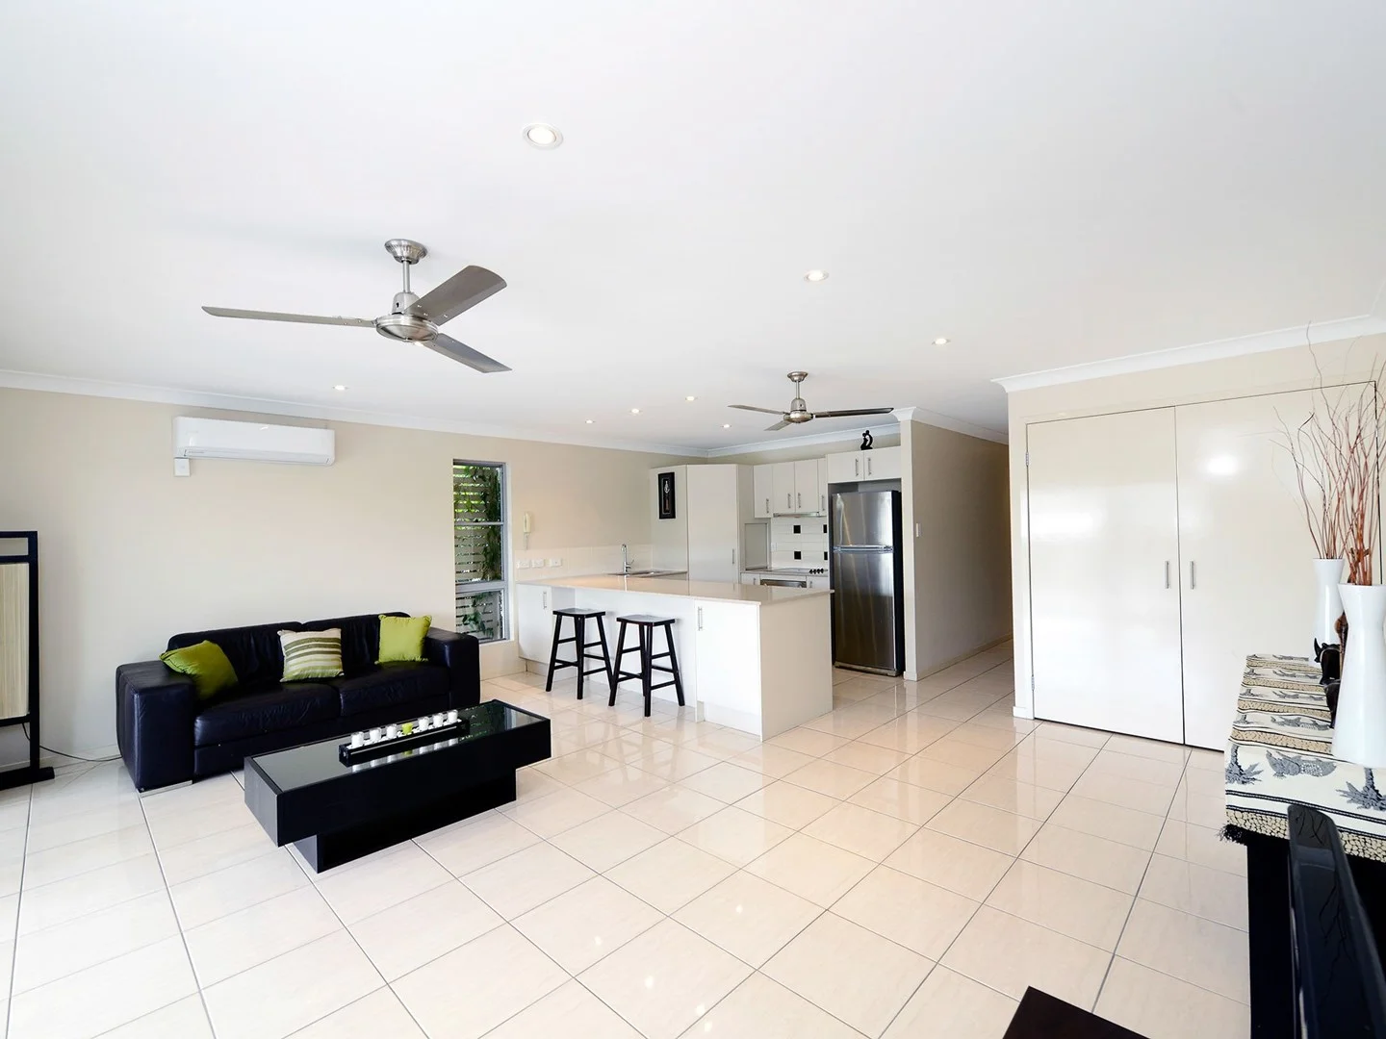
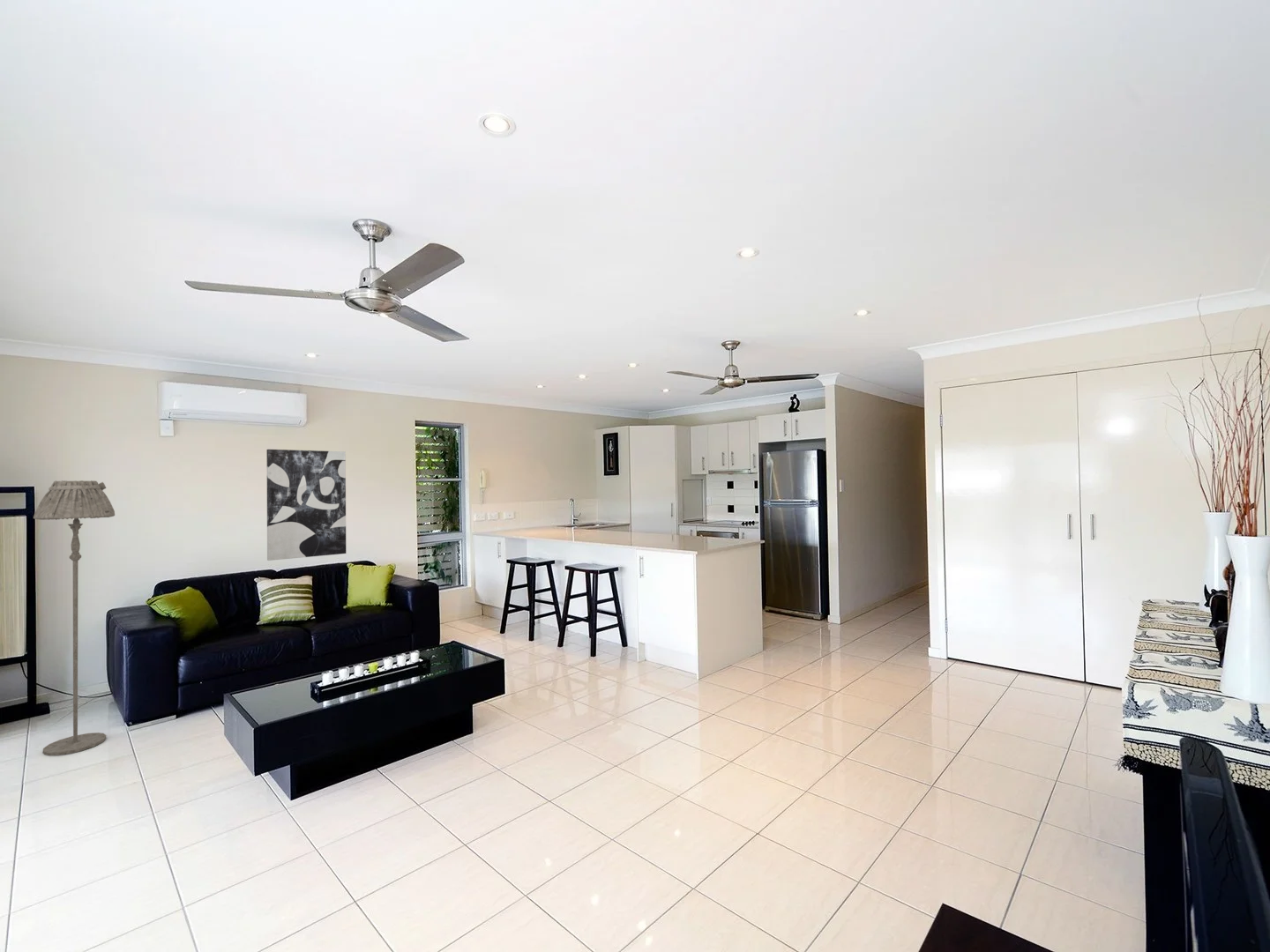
+ wall art [265,449,347,562]
+ floor lamp [33,480,116,756]
